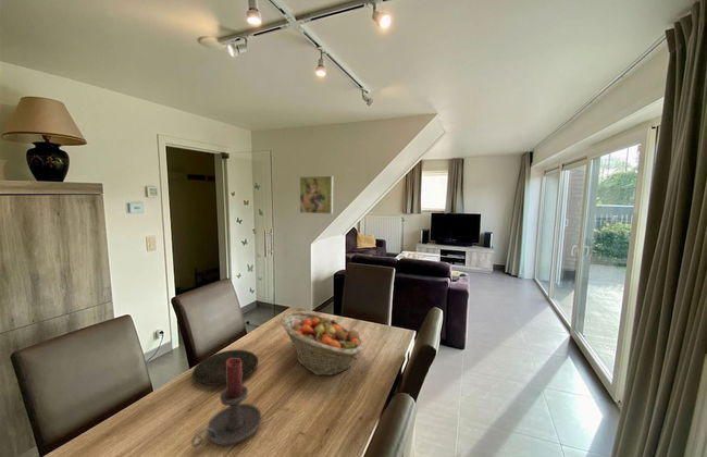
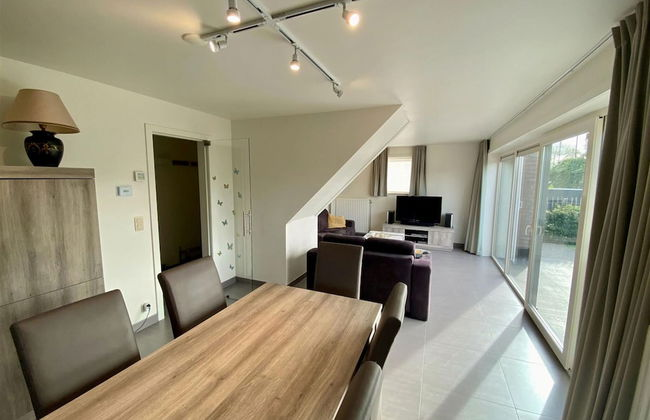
- candle holder [190,358,262,449]
- plate [191,349,259,386]
- fruit basket [280,310,365,376]
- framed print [299,175,334,215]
